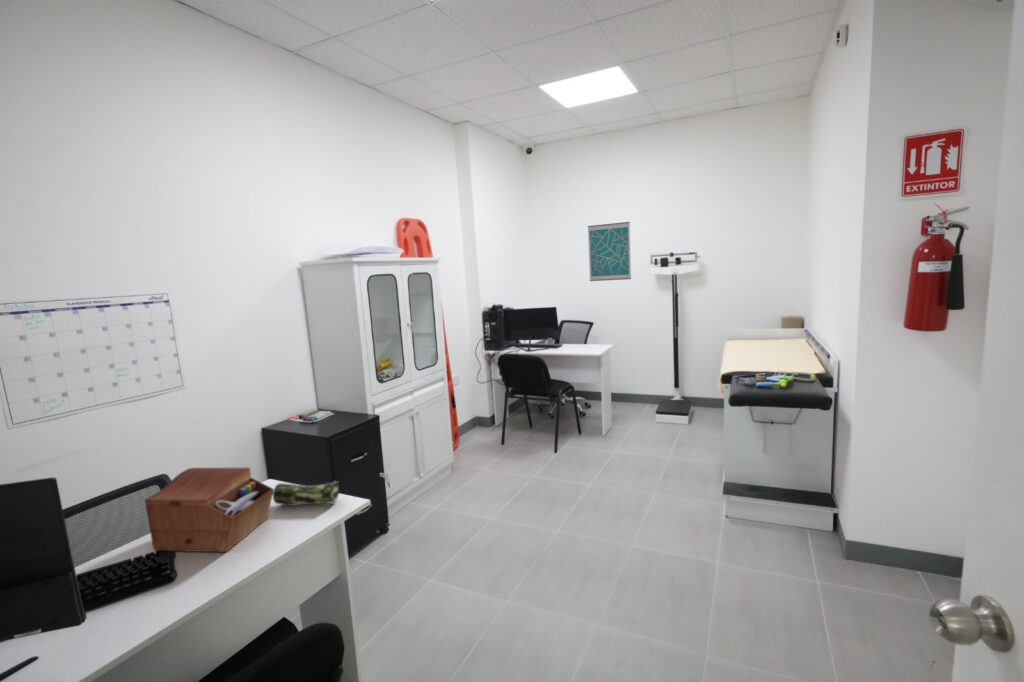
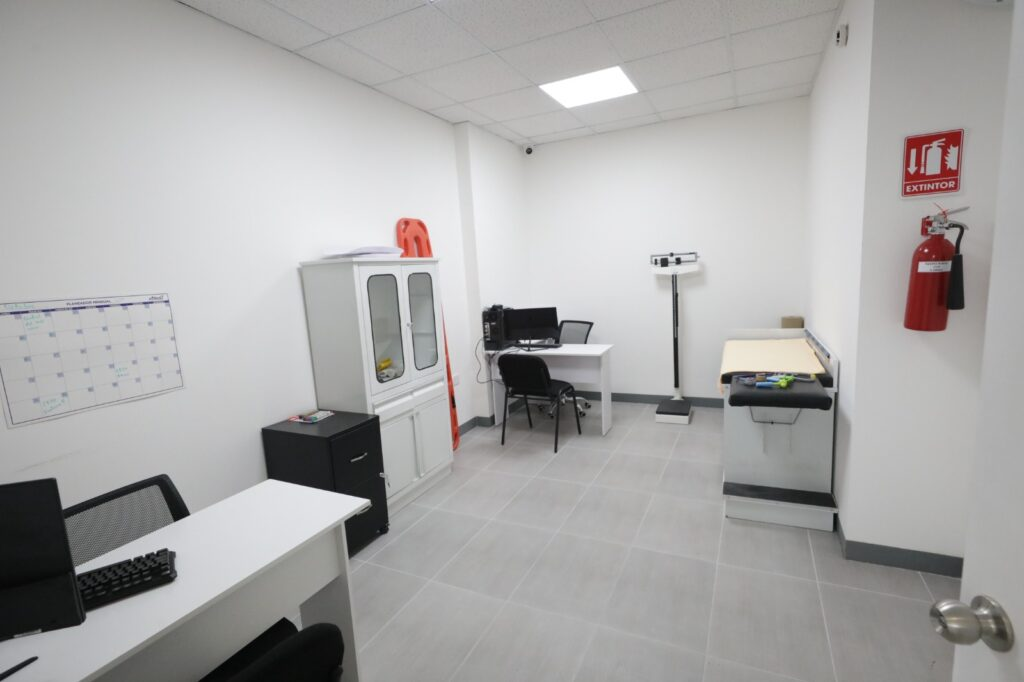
- sewing box [144,467,274,553]
- pencil case [272,480,340,507]
- wall art [587,221,632,282]
